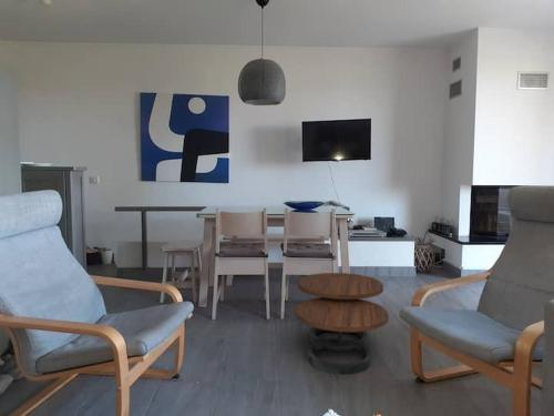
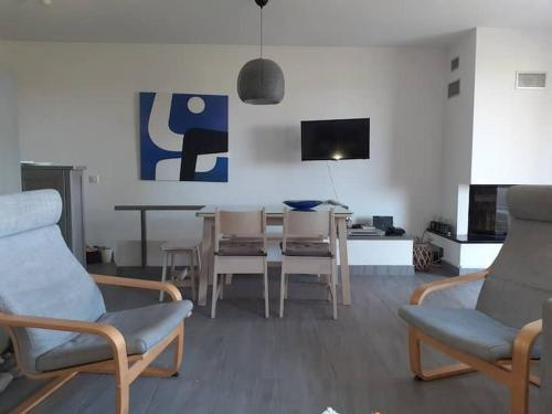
- coffee table [294,272,390,375]
